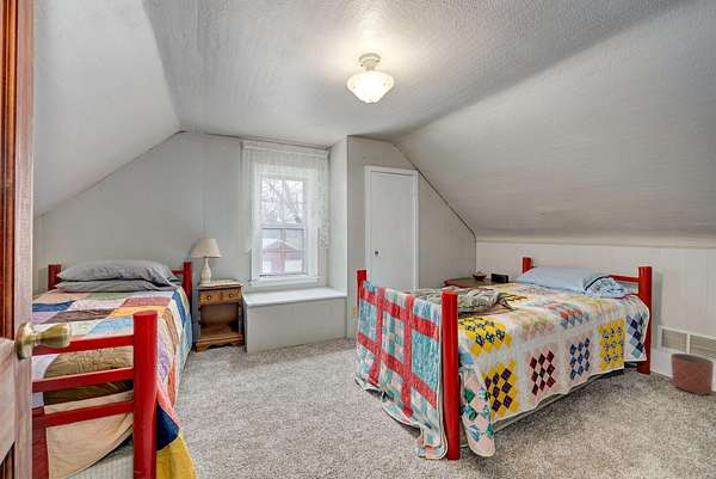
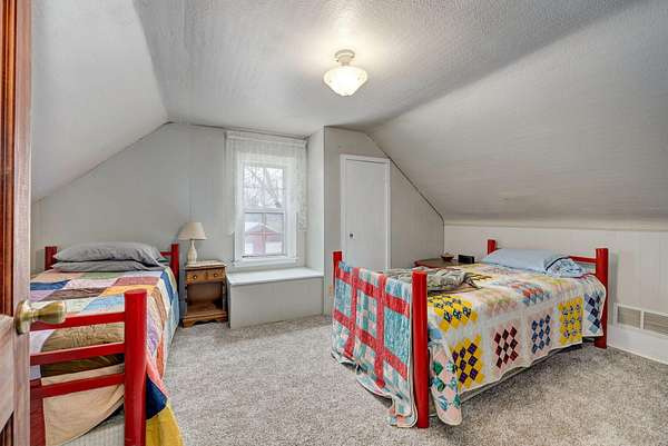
- planter [669,352,715,397]
